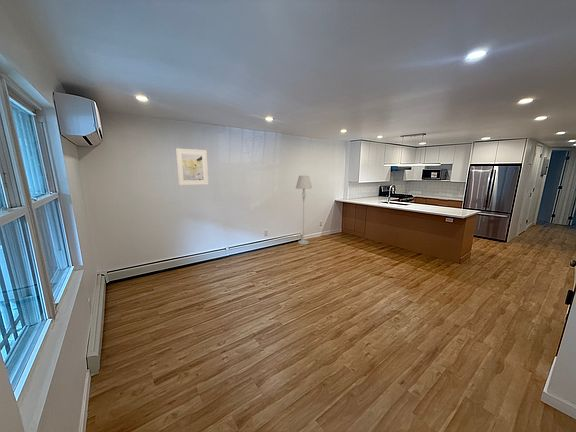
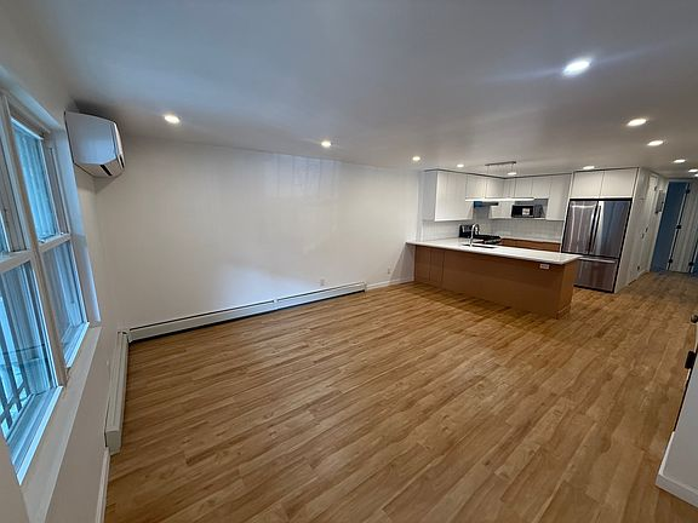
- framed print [175,147,209,186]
- floor lamp [295,175,313,245]
